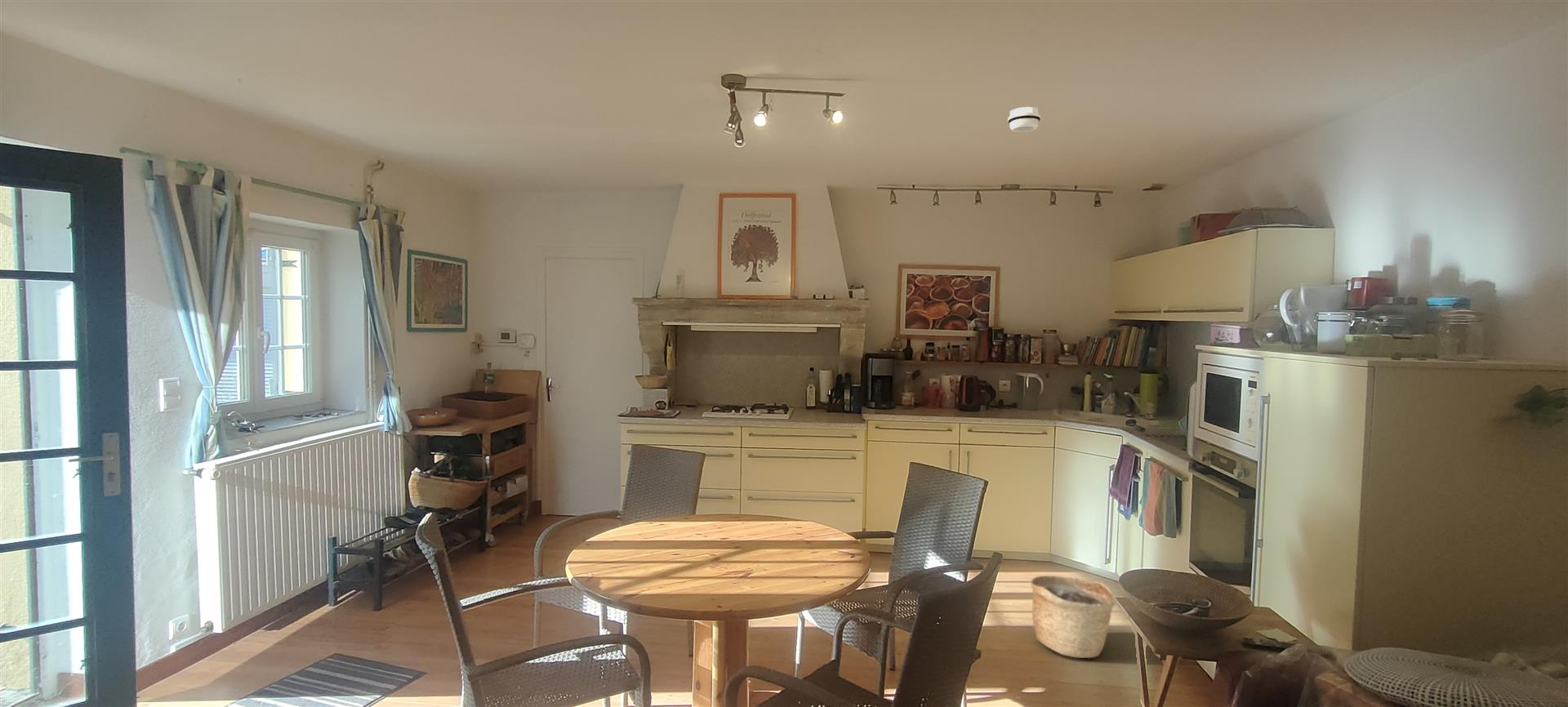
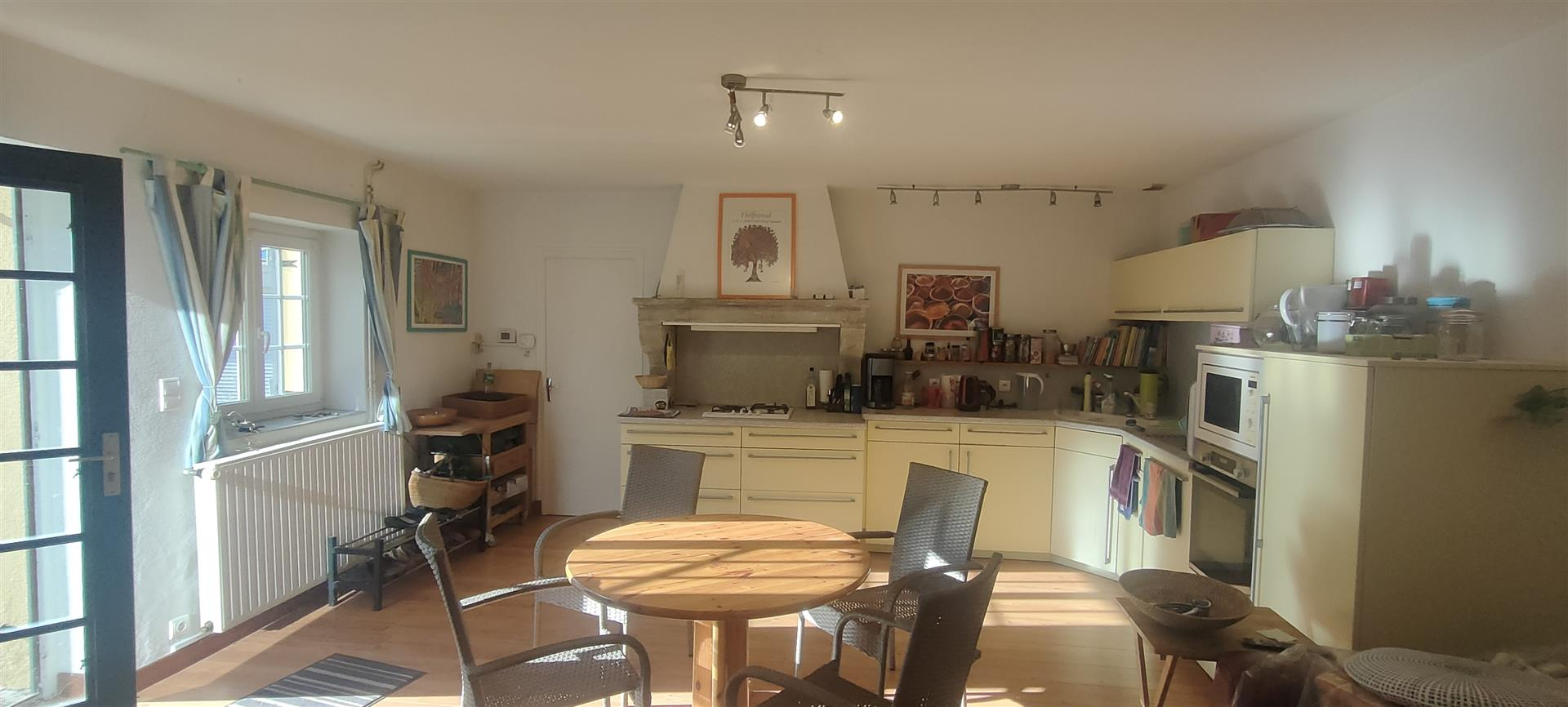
- smoke detector [1007,106,1041,133]
- basket [1030,575,1116,659]
